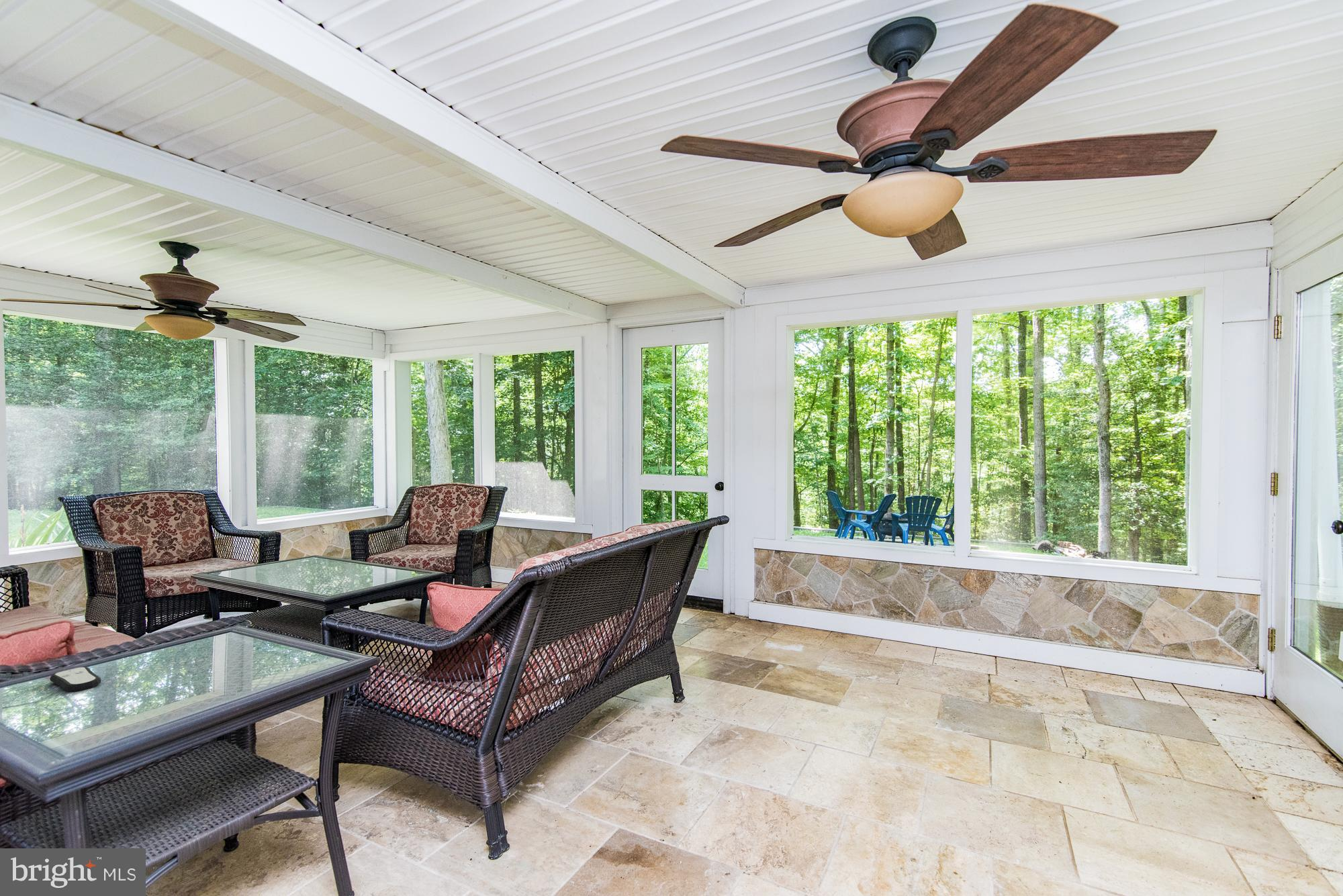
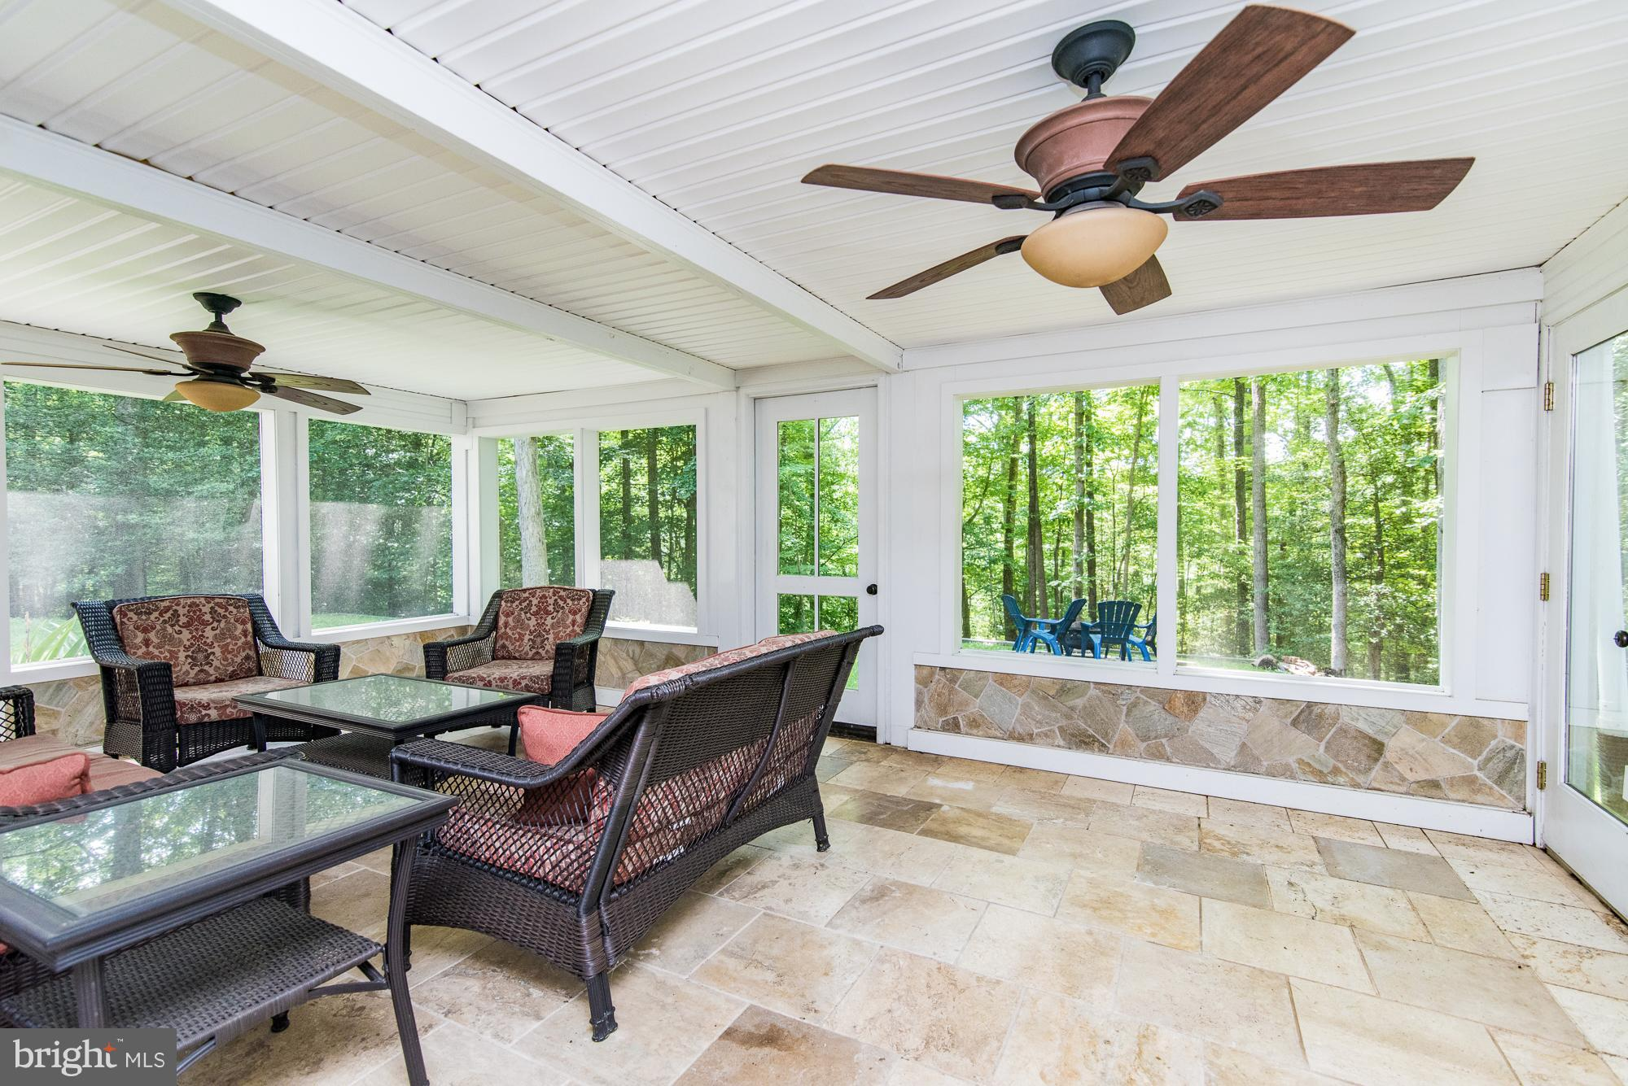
- remote control [49,666,101,693]
